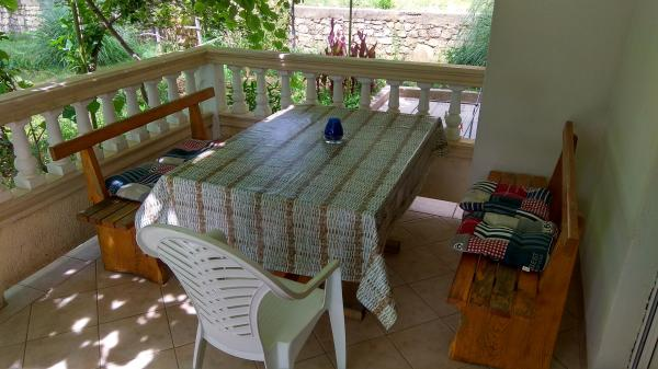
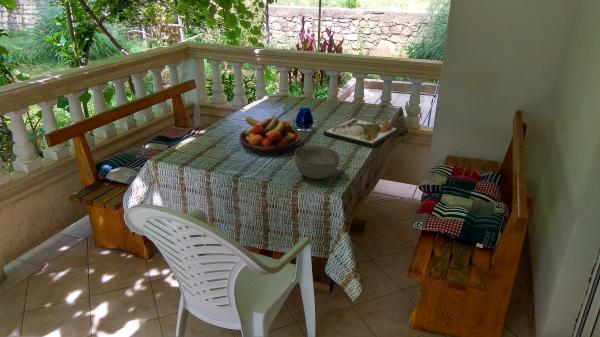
+ bowl [293,145,341,180]
+ dinner plate [323,117,400,148]
+ fruit bowl [238,115,302,157]
